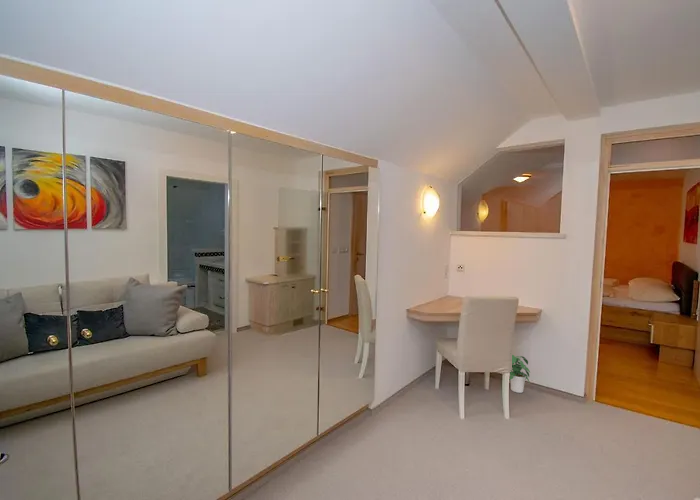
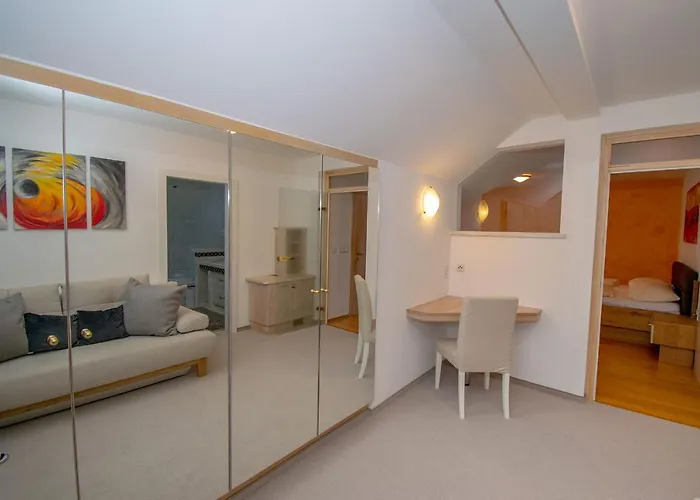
- potted plant [509,354,531,394]
